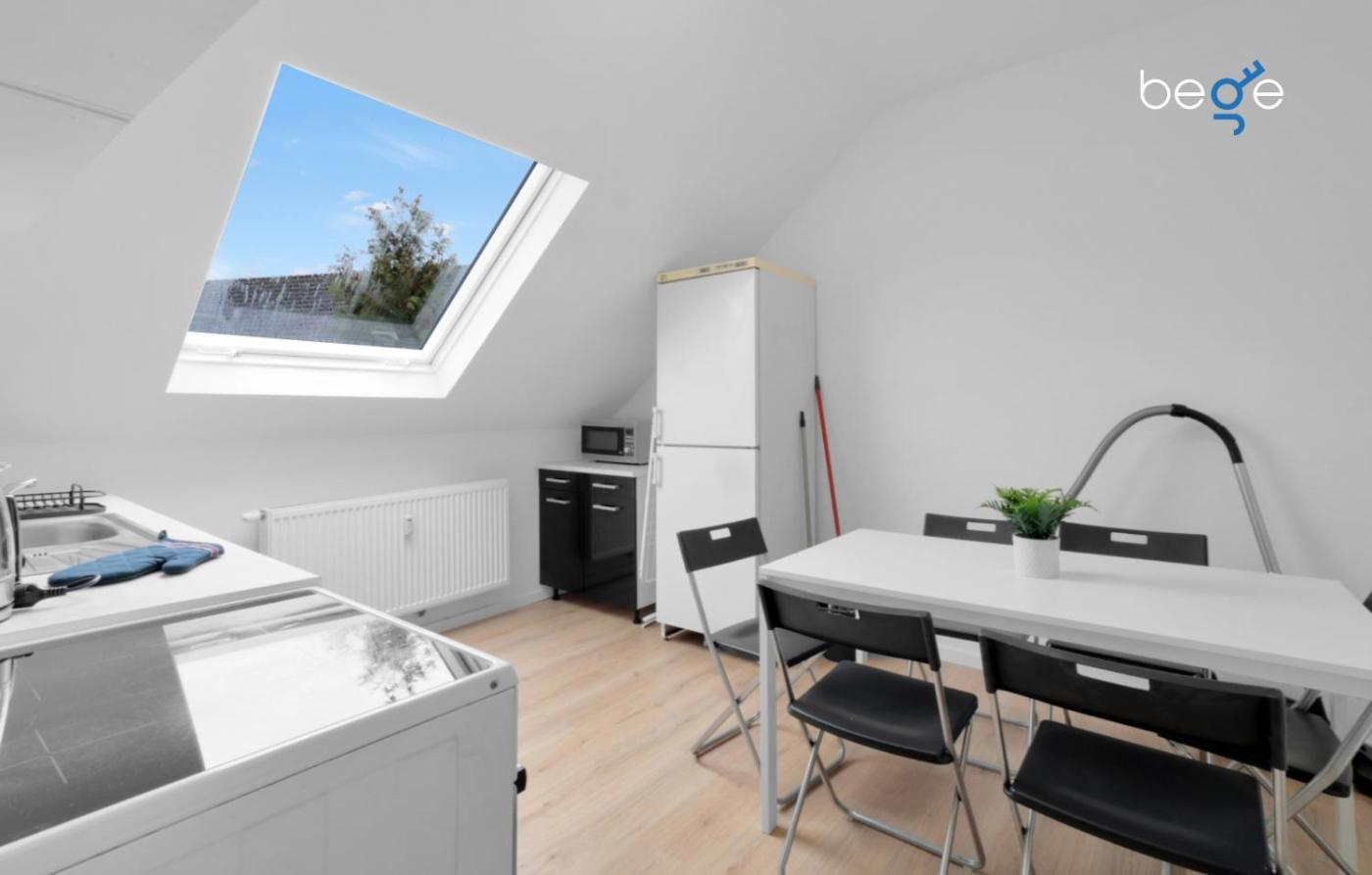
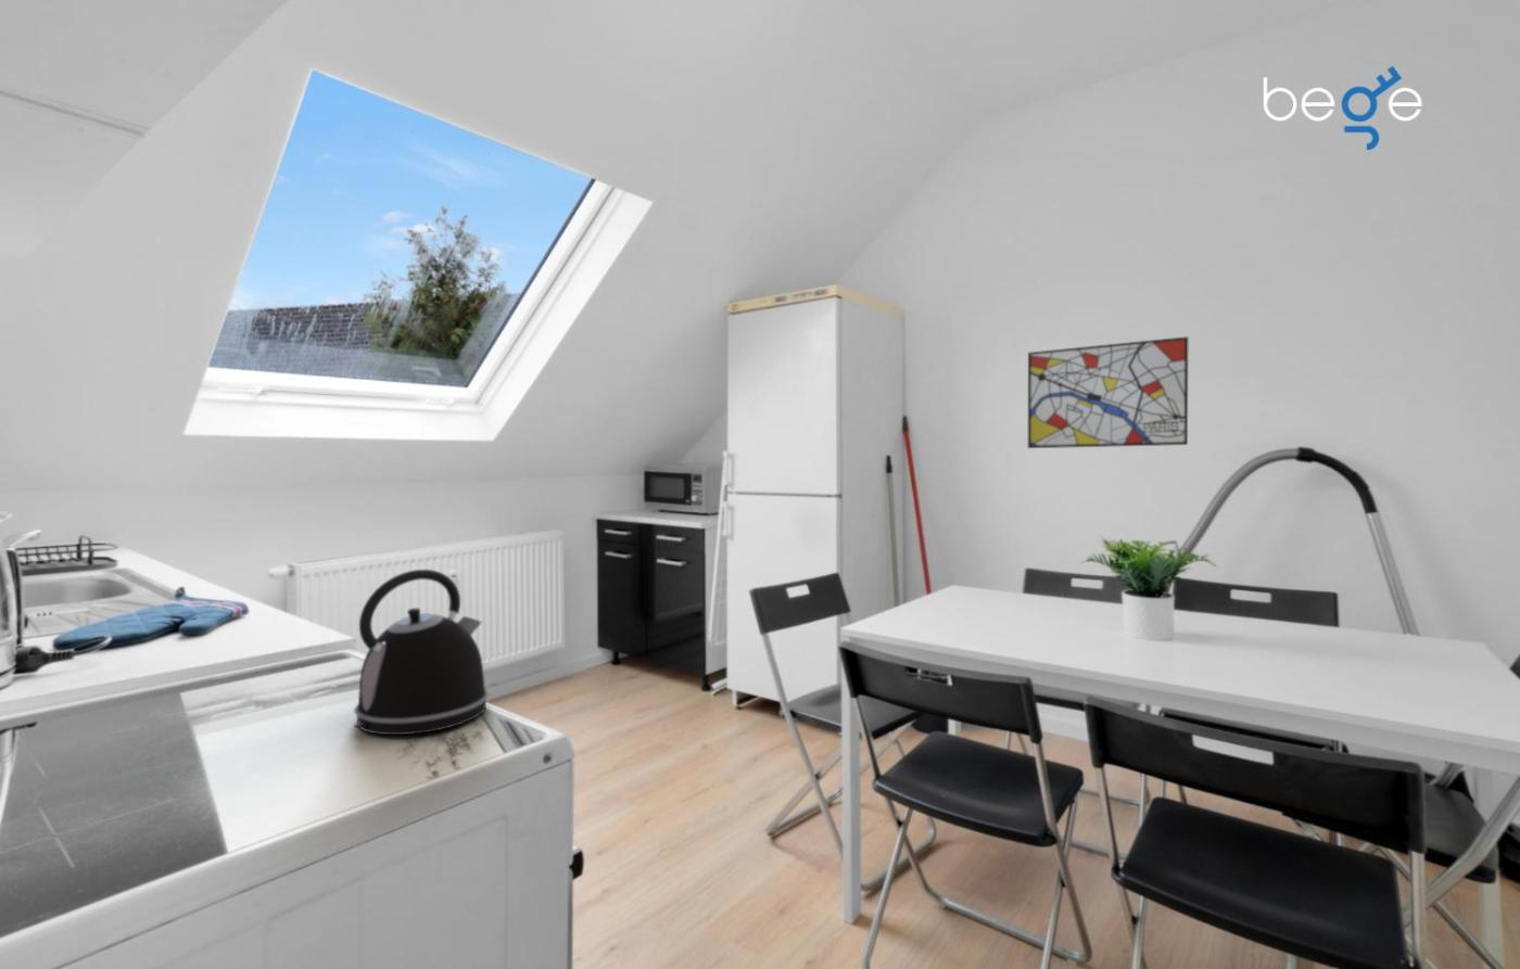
+ kettle [353,568,490,735]
+ wall art [1027,336,1189,450]
